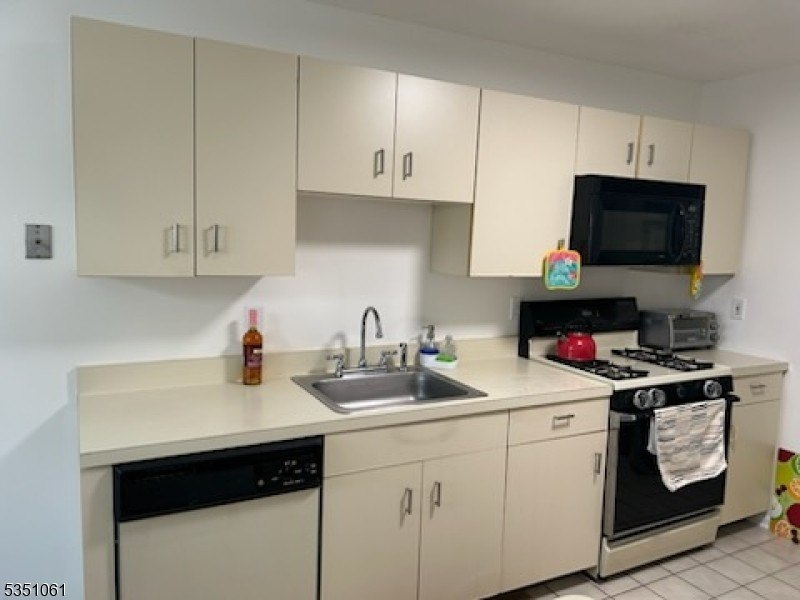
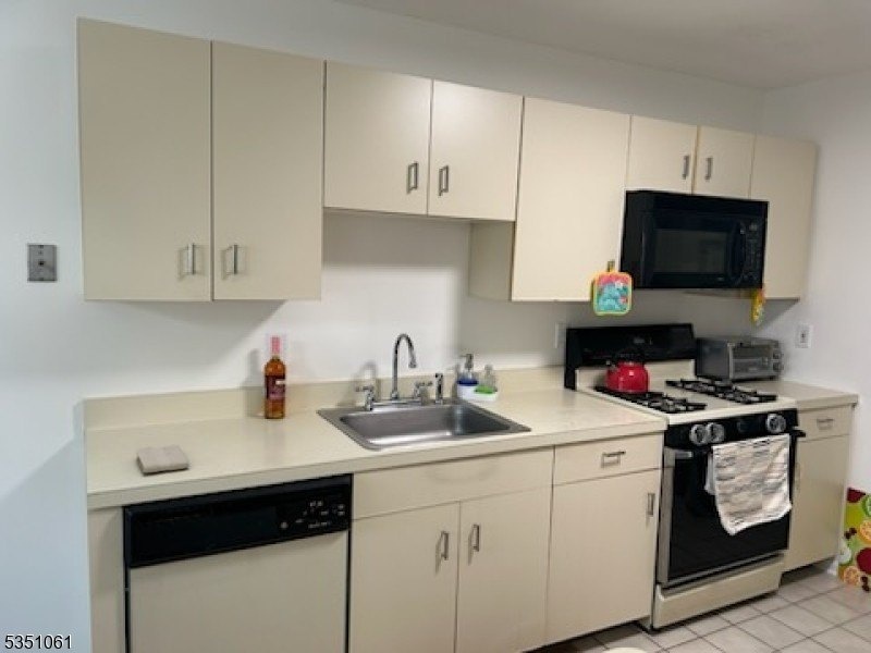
+ washcloth [135,444,191,475]
